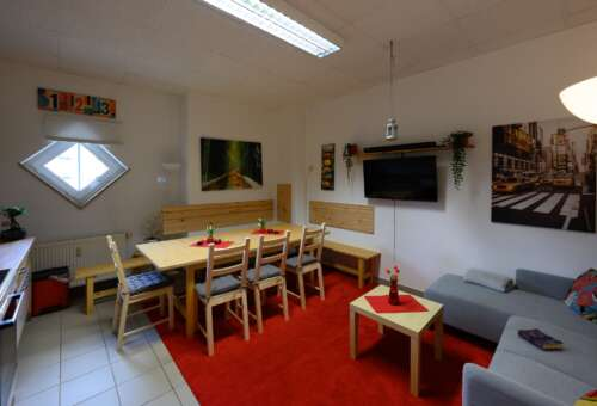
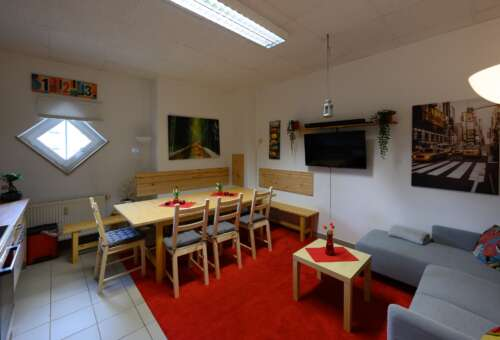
- book [516,327,565,351]
